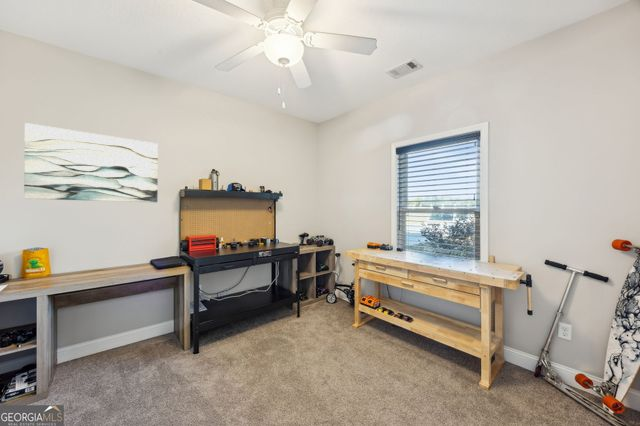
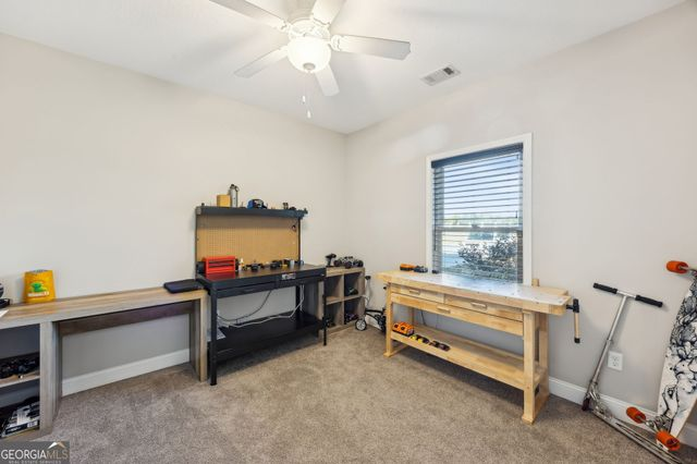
- wall art [23,122,159,203]
